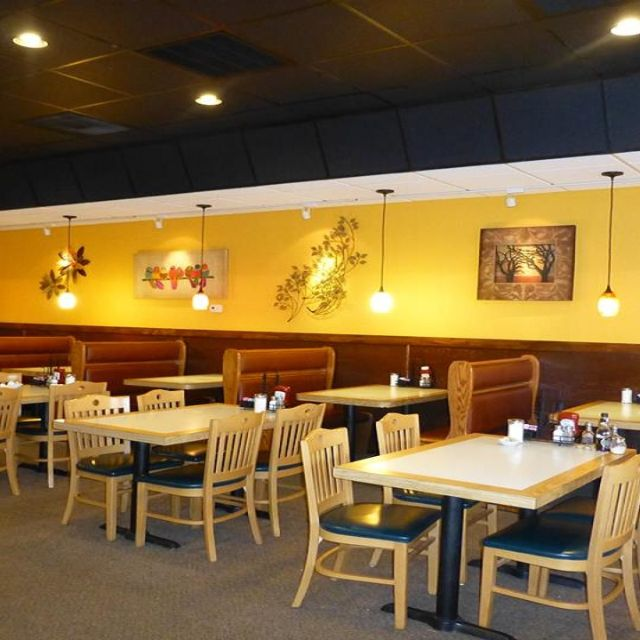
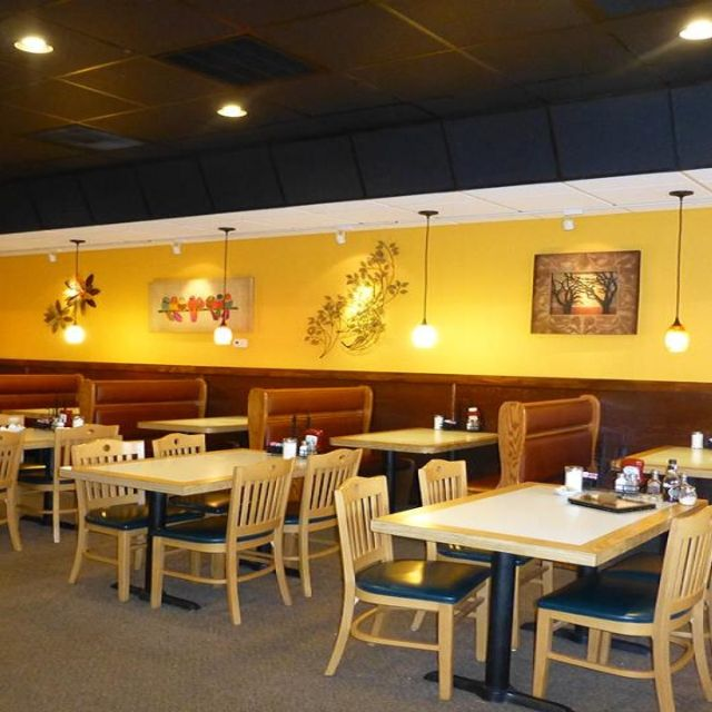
+ dinner plate [566,488,657,514]
